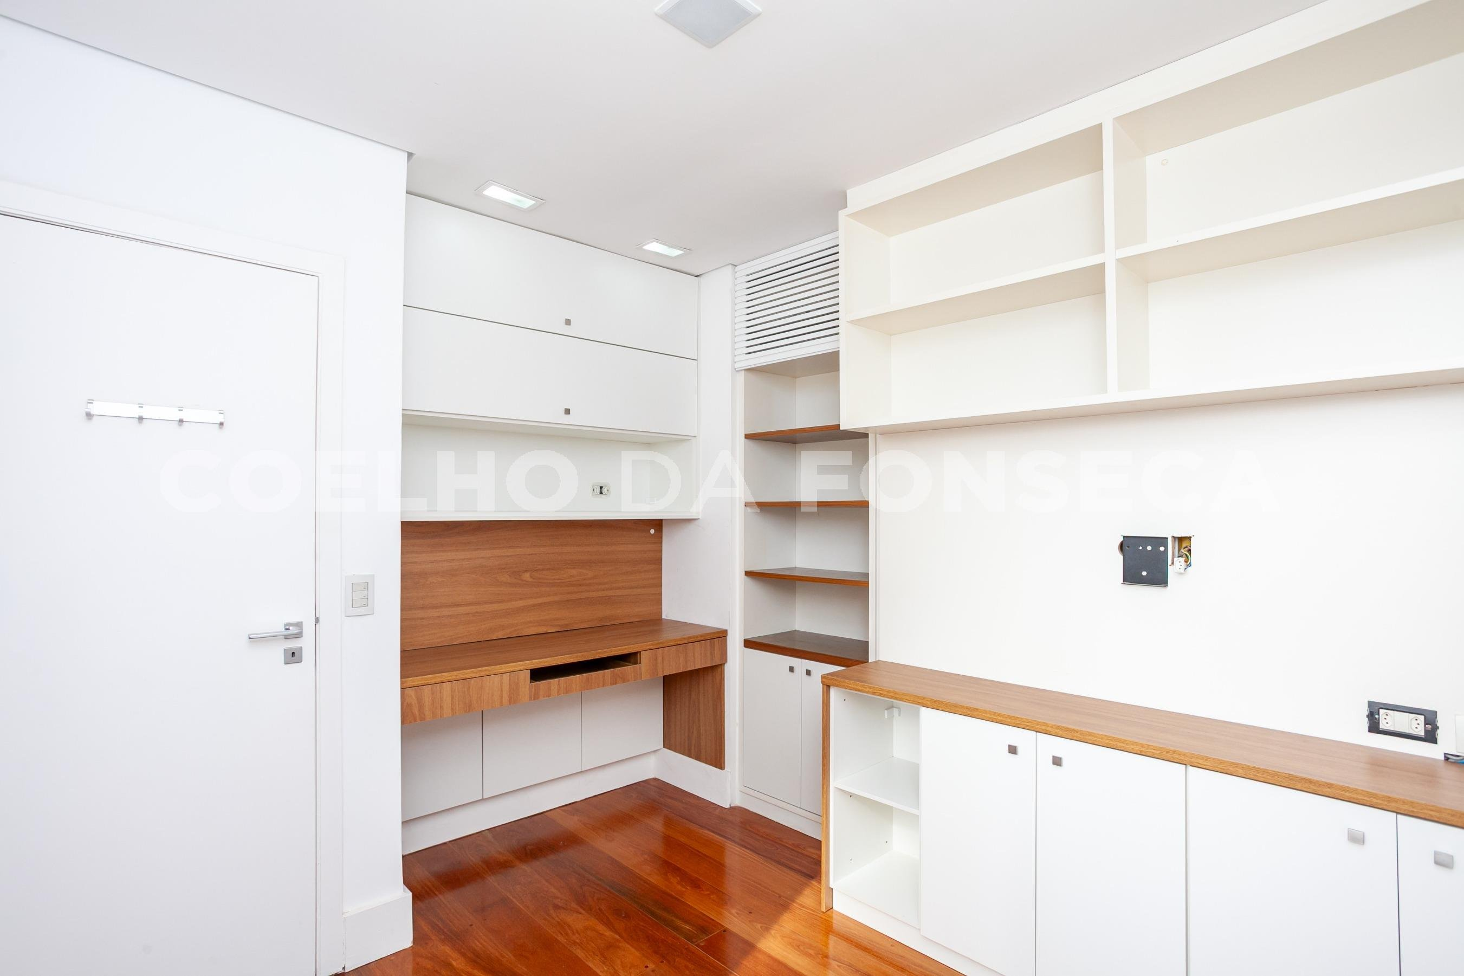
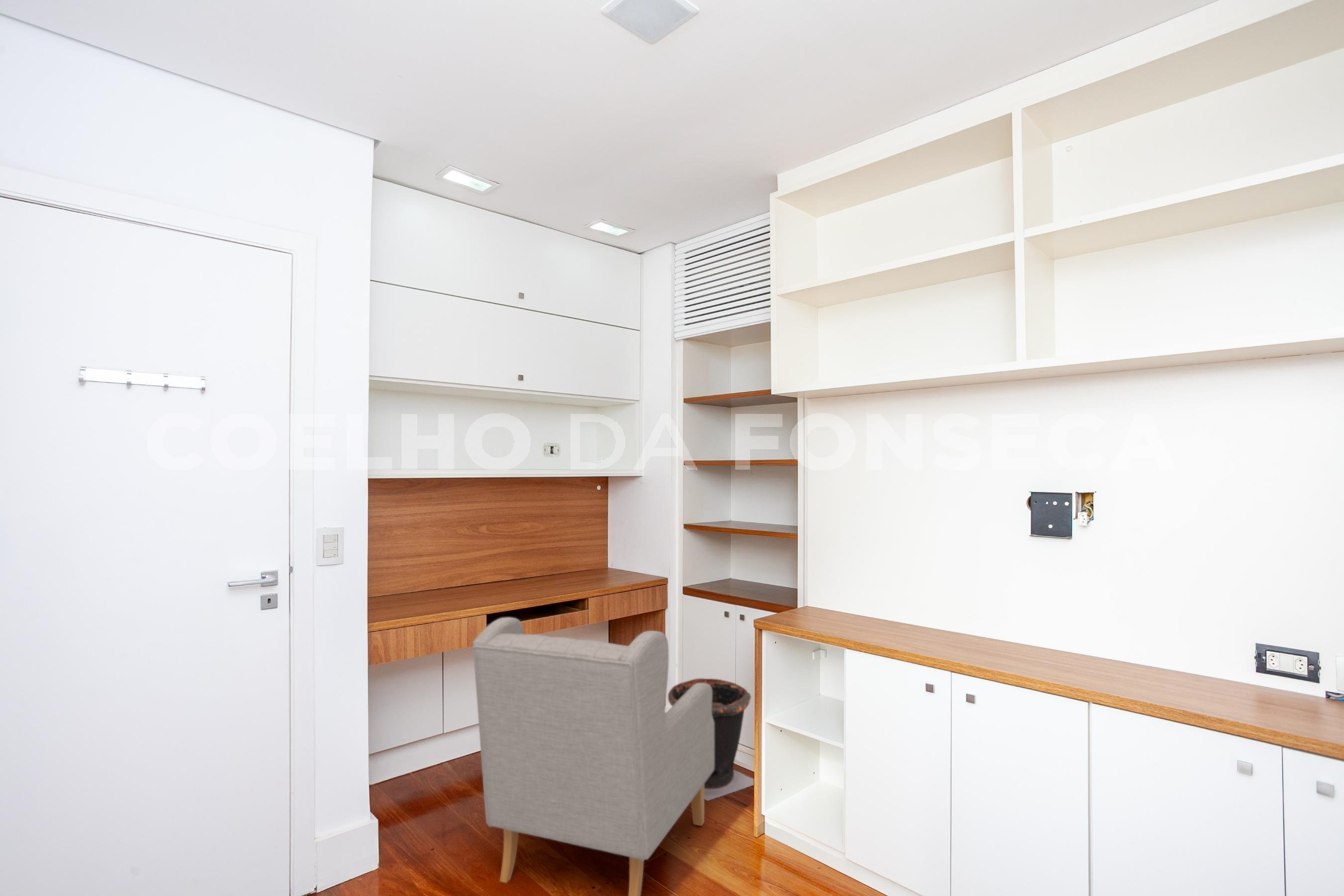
+ chair [472,617,714,896]
+ waste bin [668,678,754,801]
